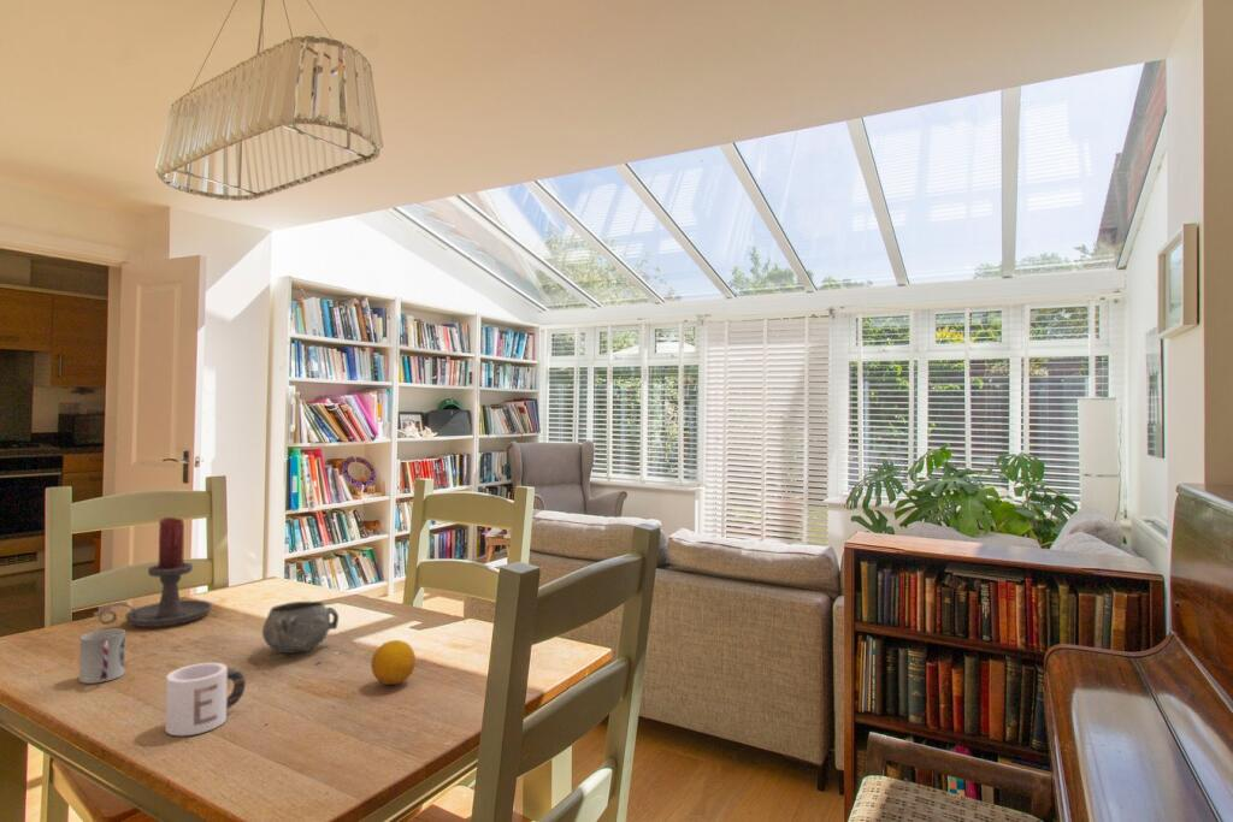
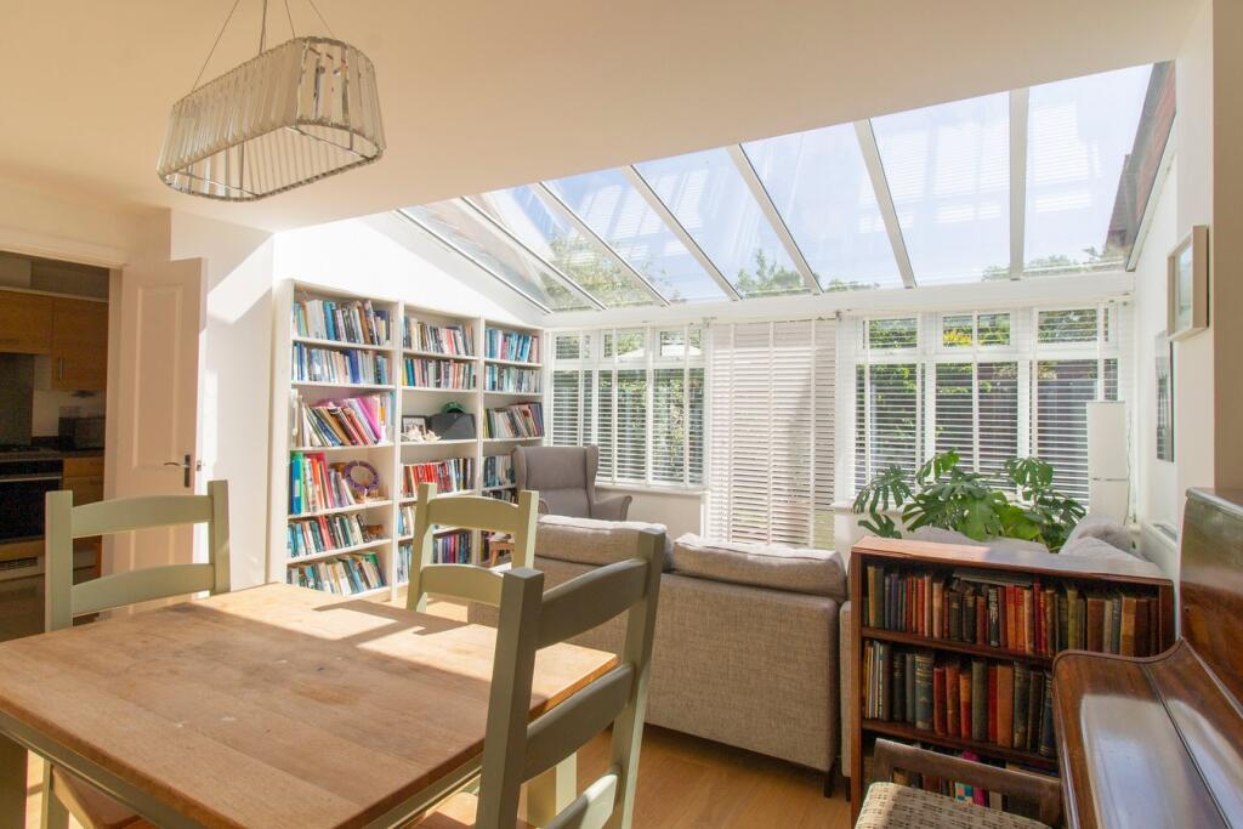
- cup [78,627,126,685]
- candle holder [98,516,213,628]
- fruit [370,639,417,686]
- decorative bowl [261,601,340,655]
- mug [165,662,247,737]
